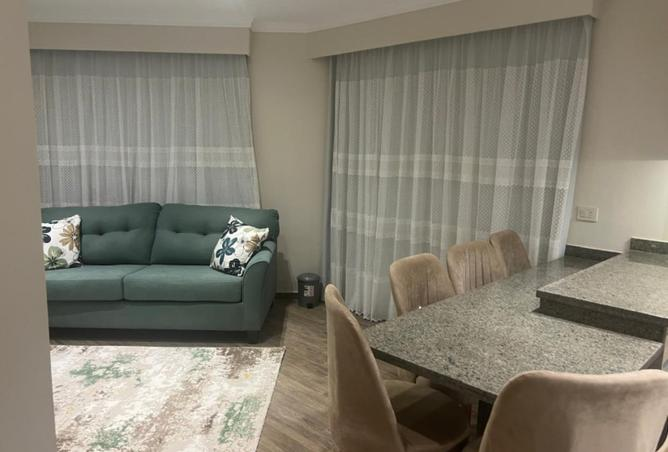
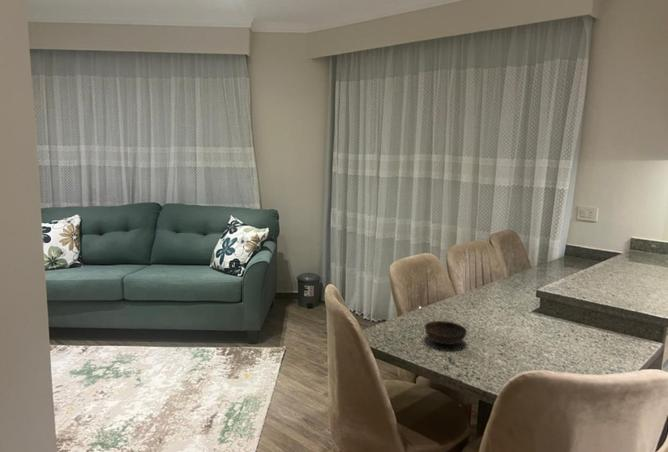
+ bowl [423,320,468,346]
